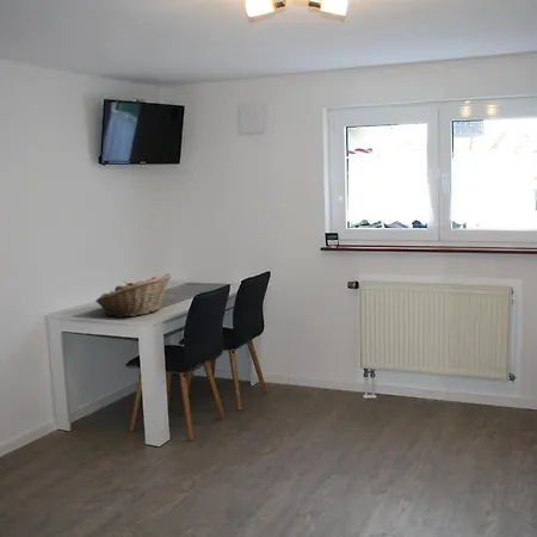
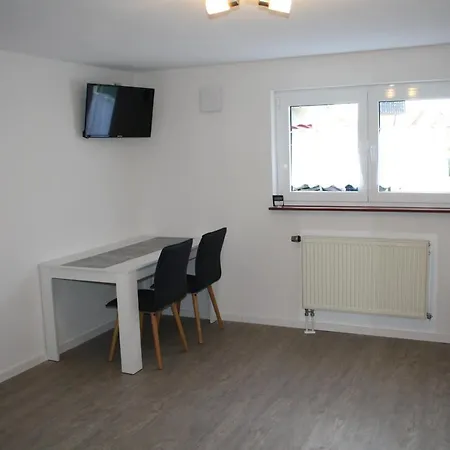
- fruit basket [94,272,173,319]
